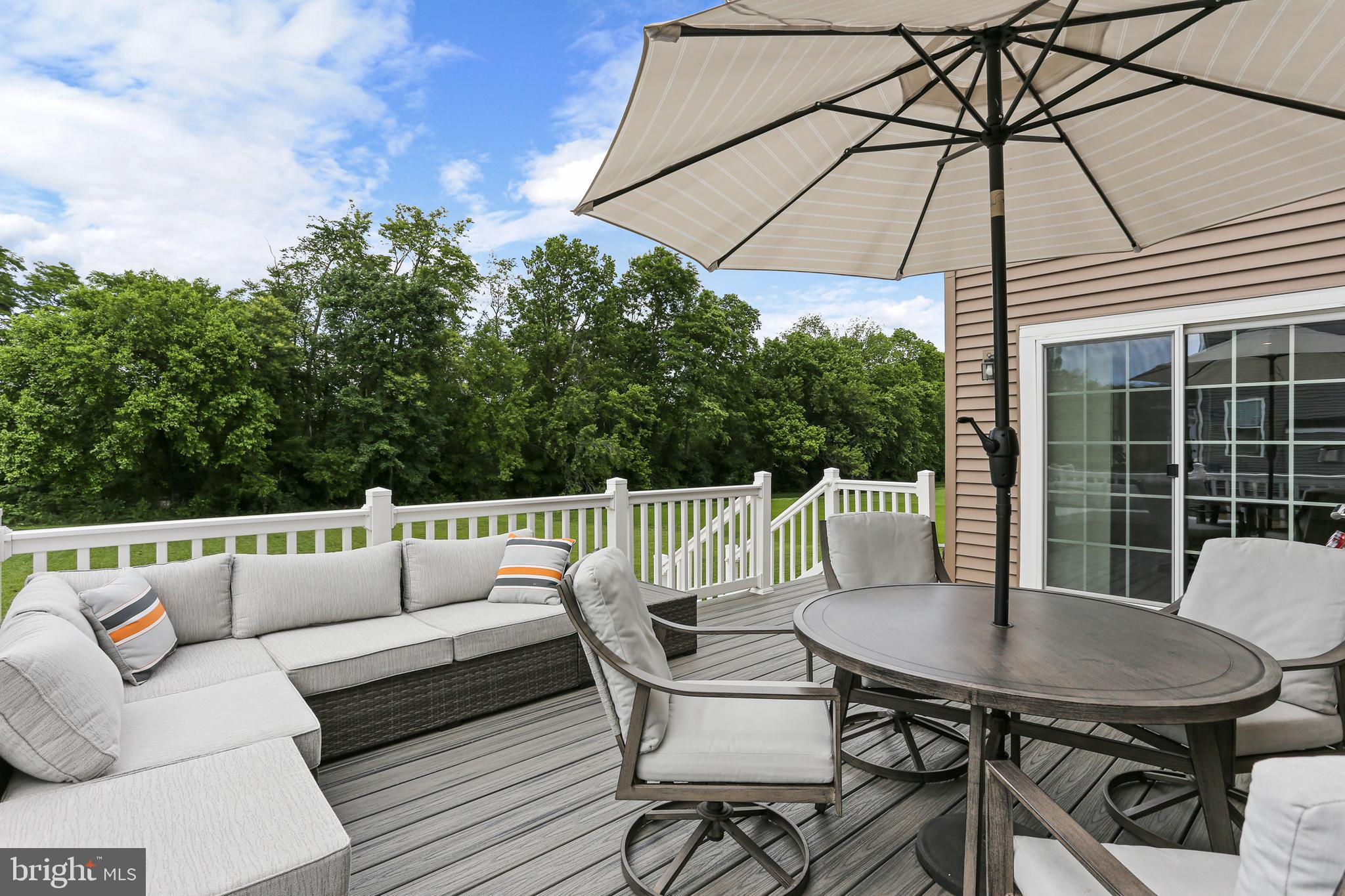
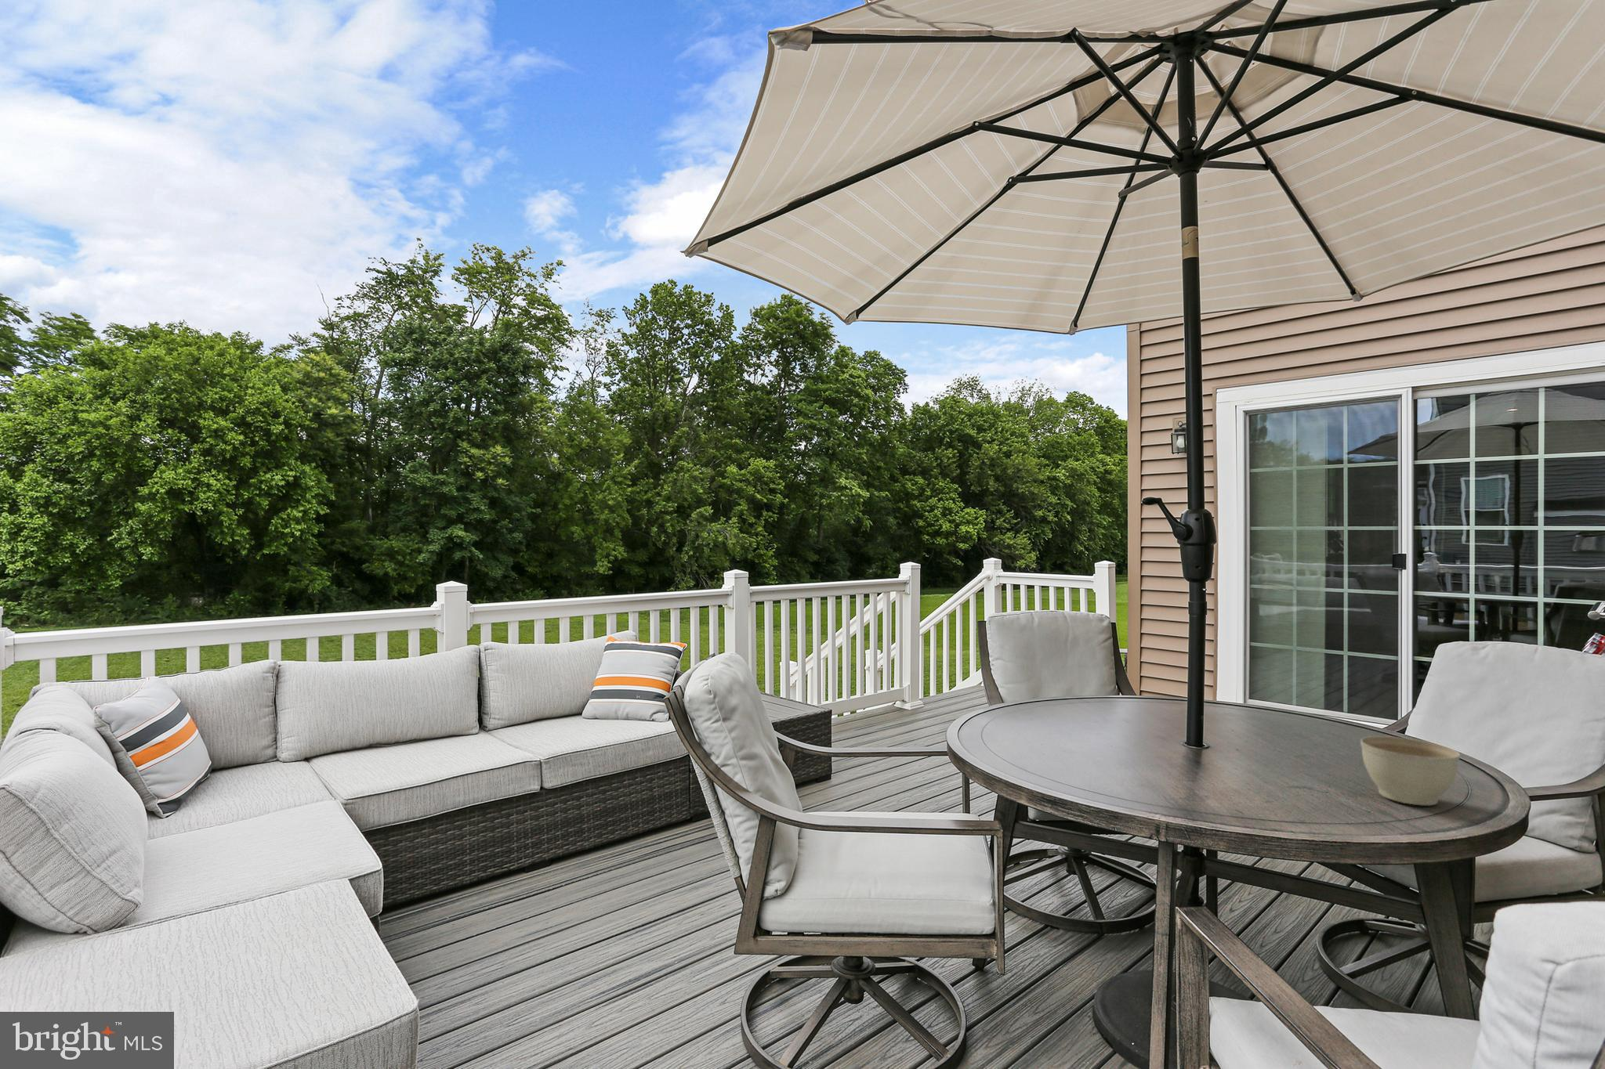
+ planter bowl [1359,735,1461,805]
